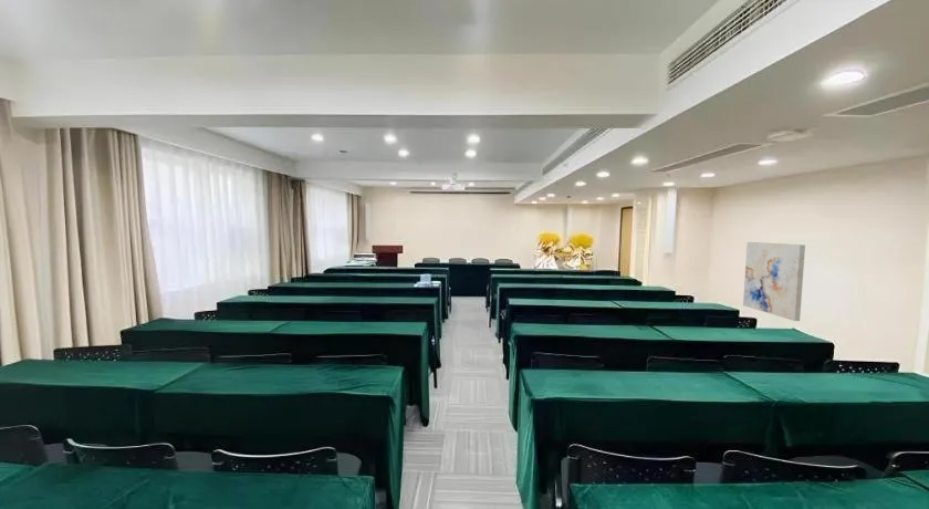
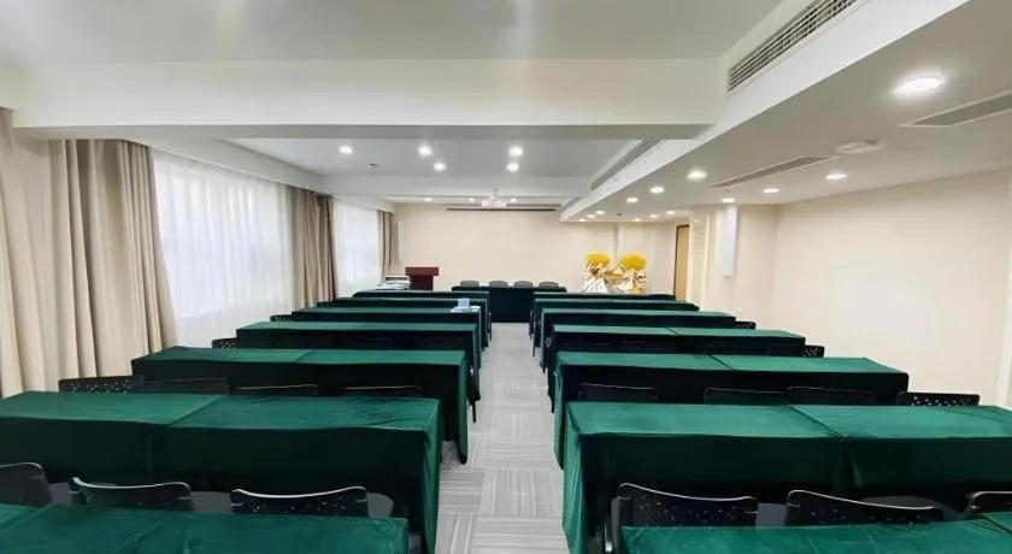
- wall art [742,241,806,322]
